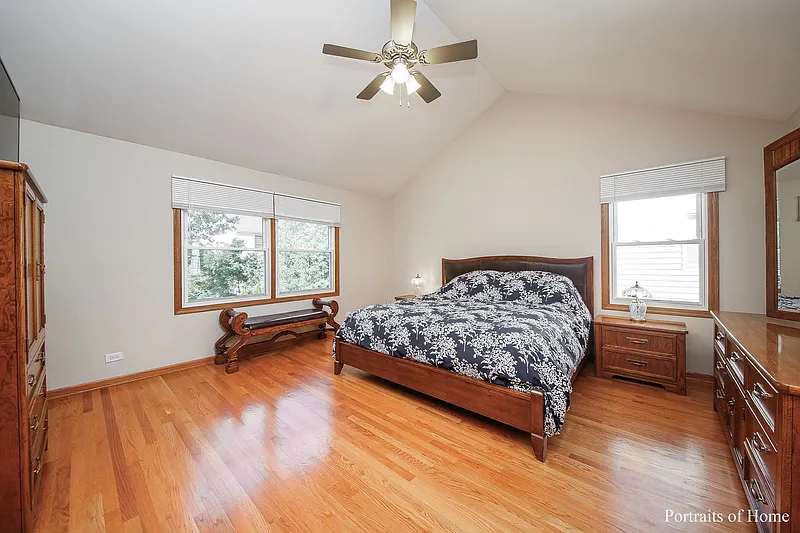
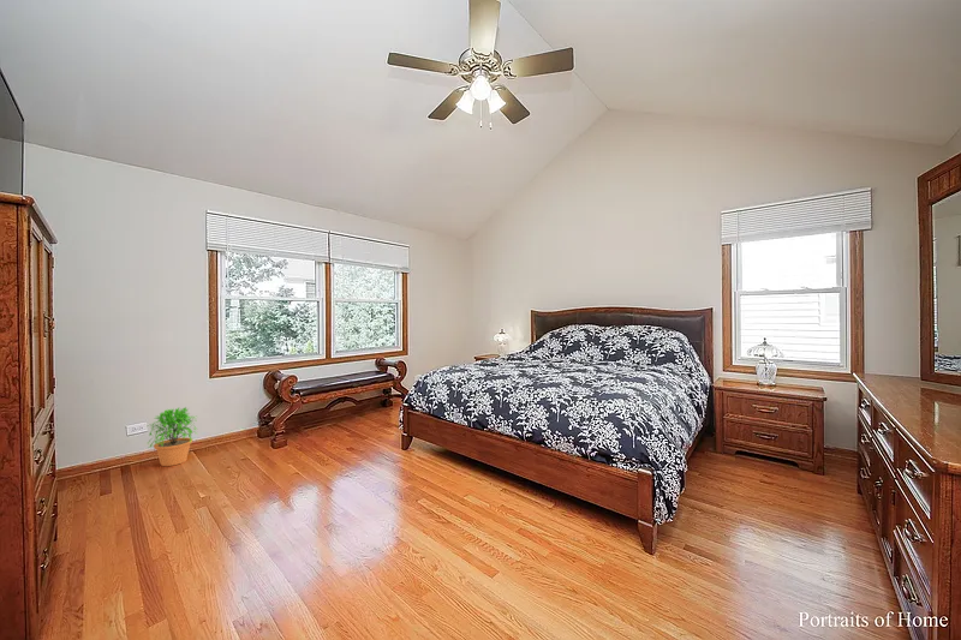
+ potted plant [147,406,199,467]
